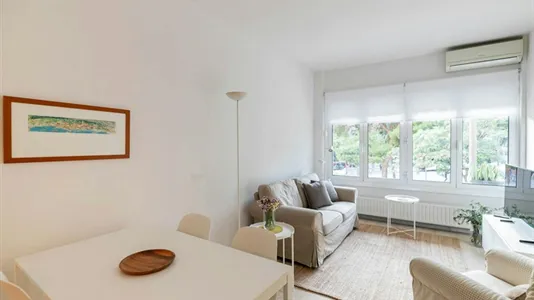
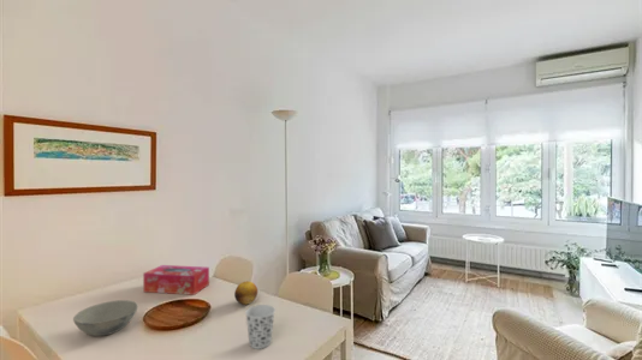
+ fruit [233,280,258,306]
+ tissue box [142,264,210,296]
+ cup [244,304,277,350]
+ bowl [72,299,138,337]
